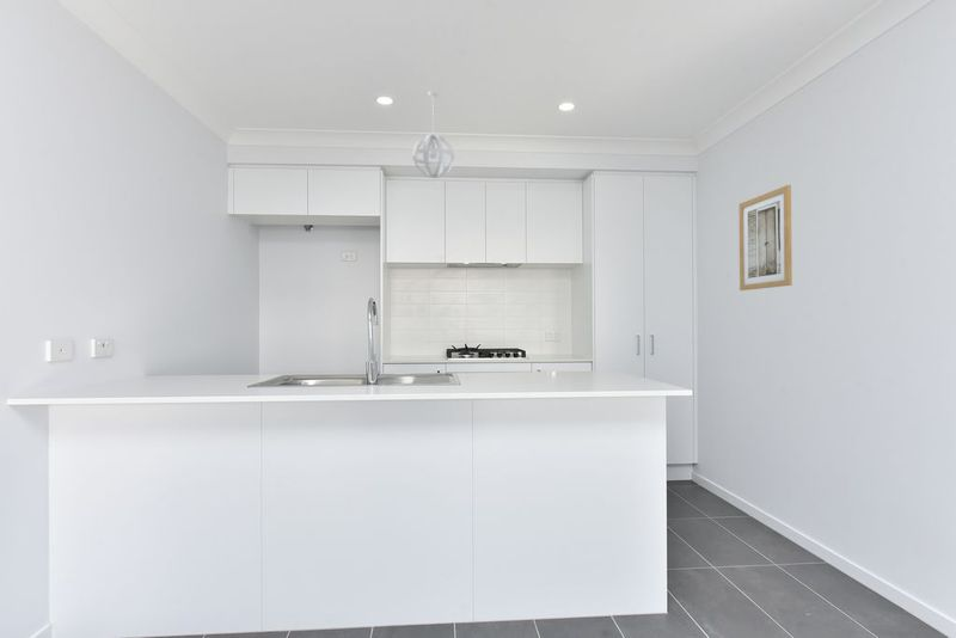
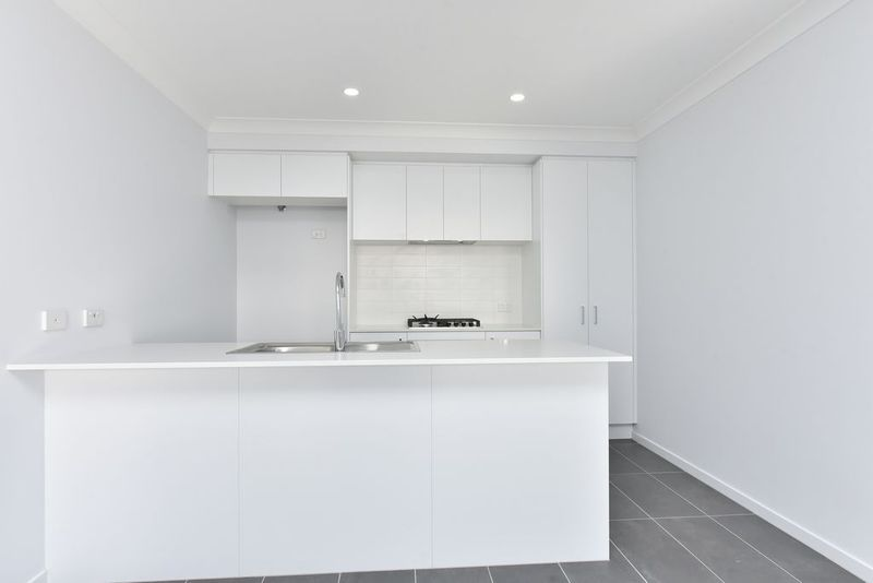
- wall art [737,184,793,292]
- pendant light [411,90,455,179]
